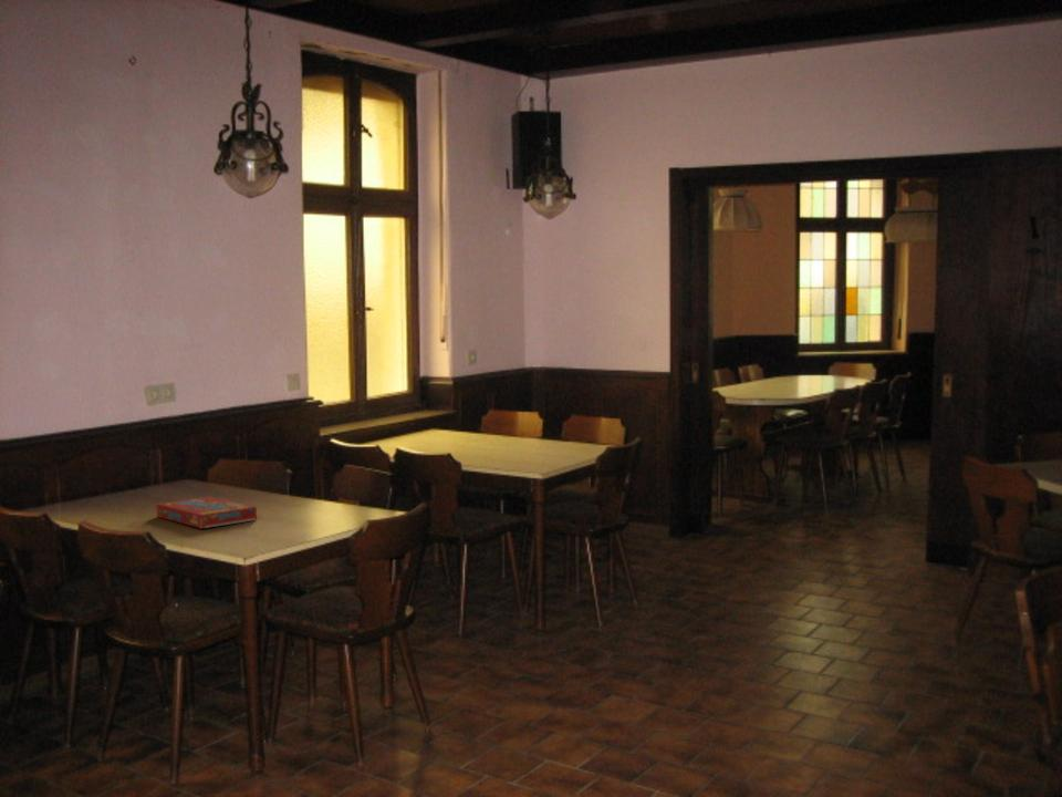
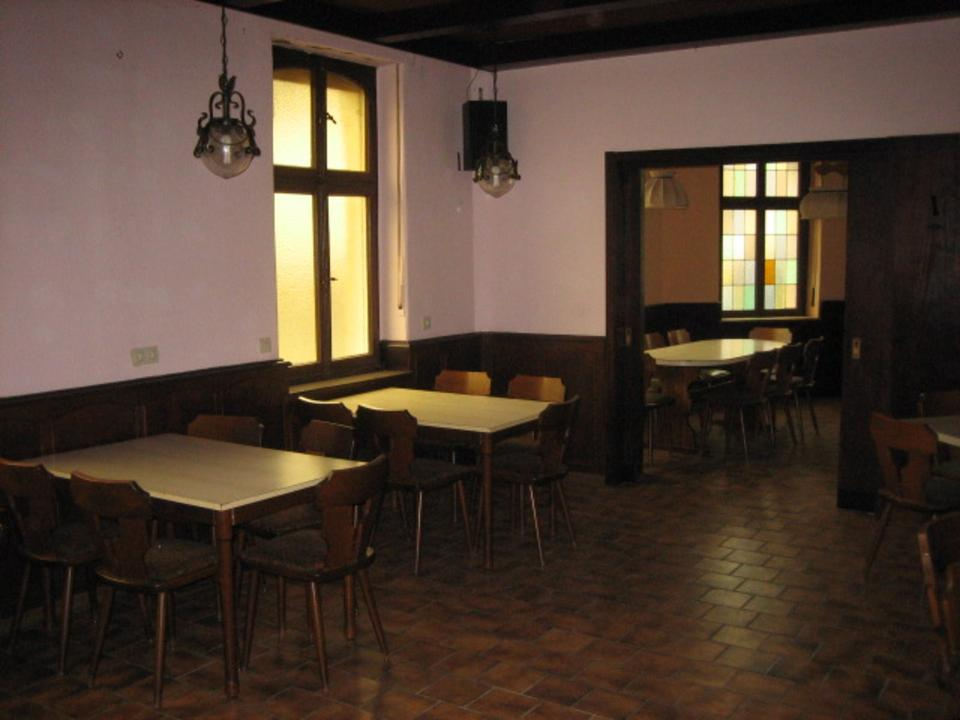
- snack box [155,496,258,529]
